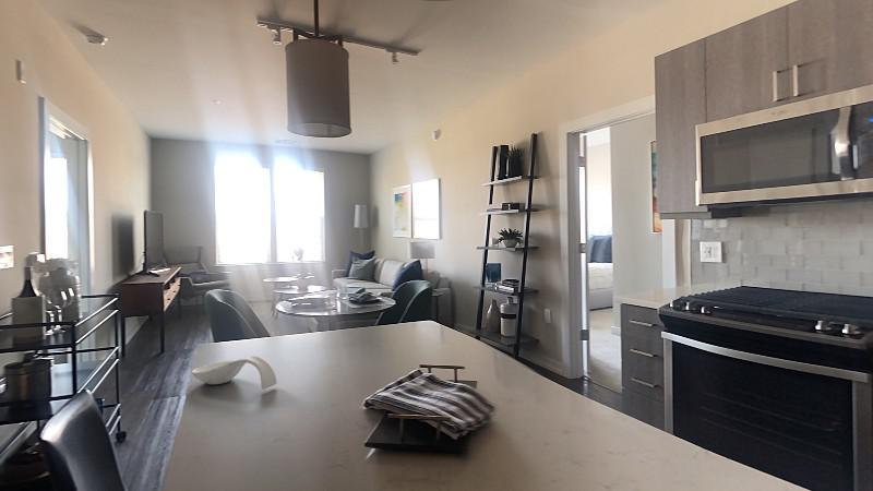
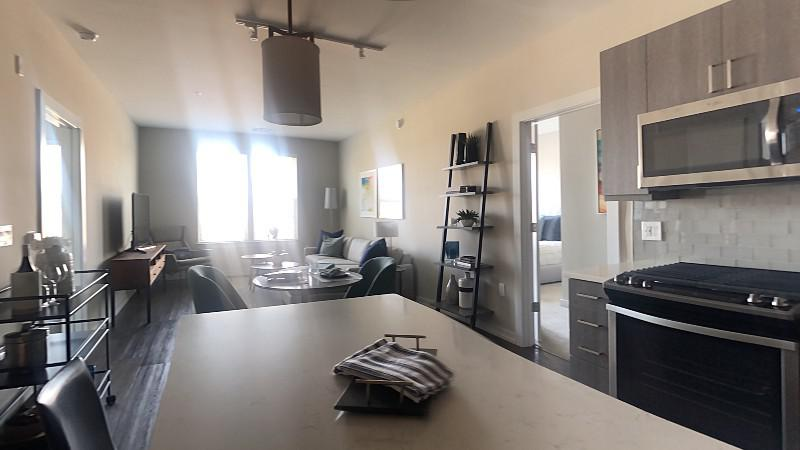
- spoon rest [191,355,278,391]
